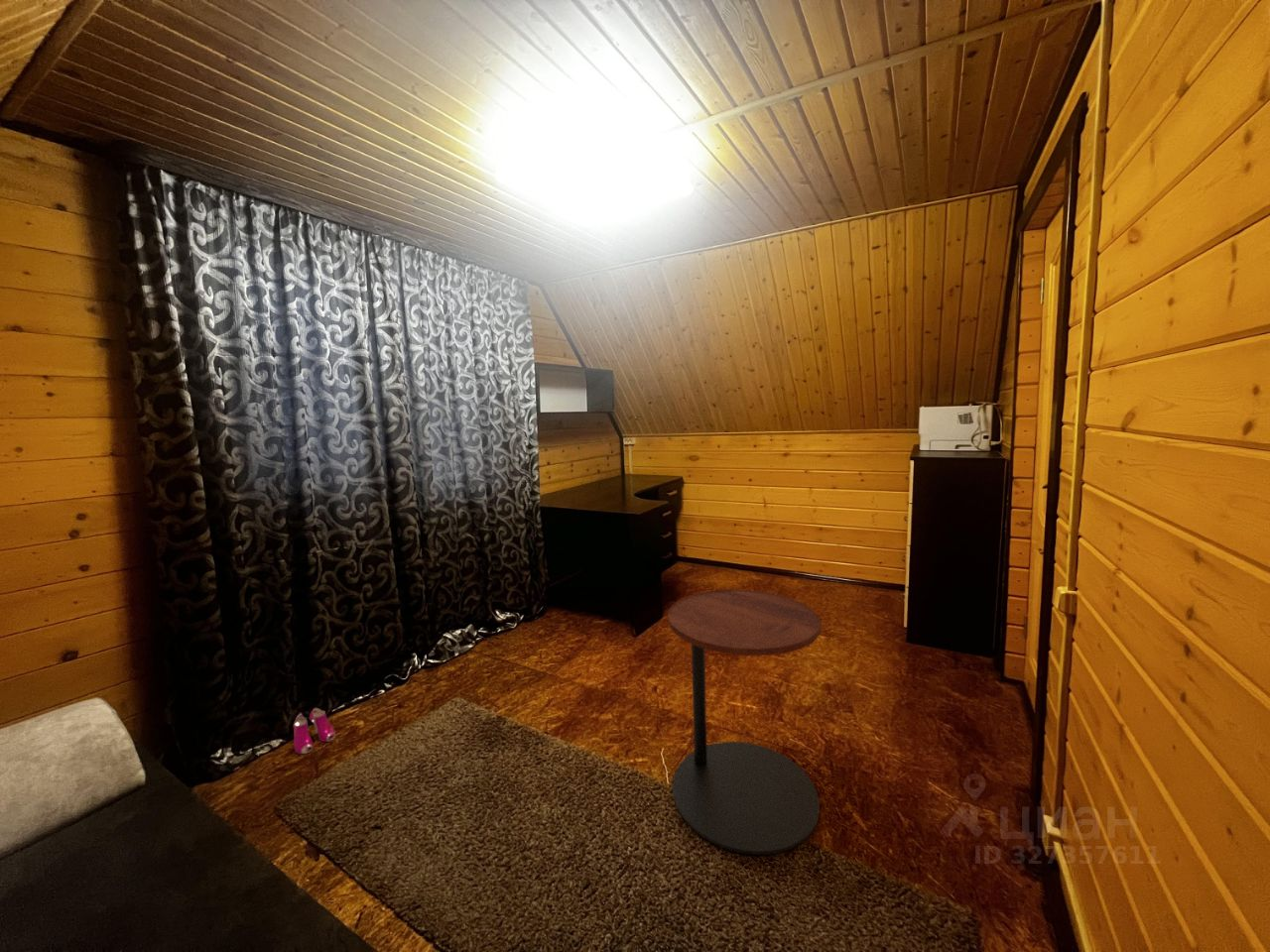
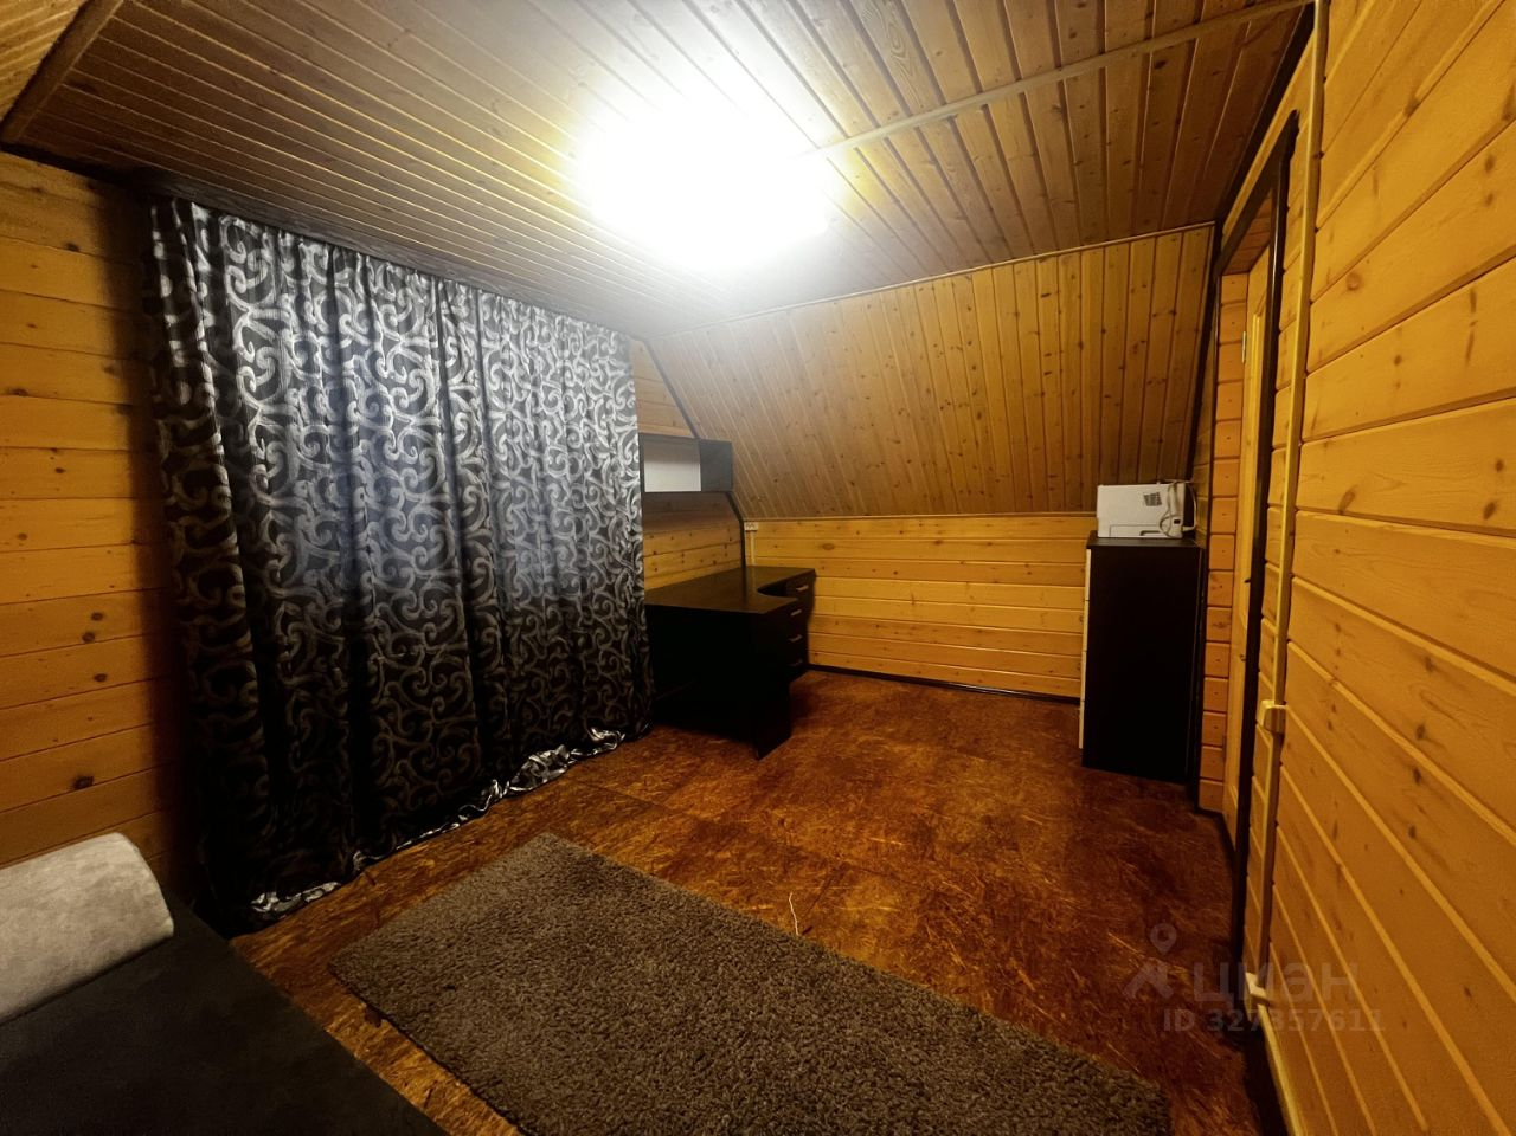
- side table [667,589,822,856]
- shoe [293,707,336,755]
